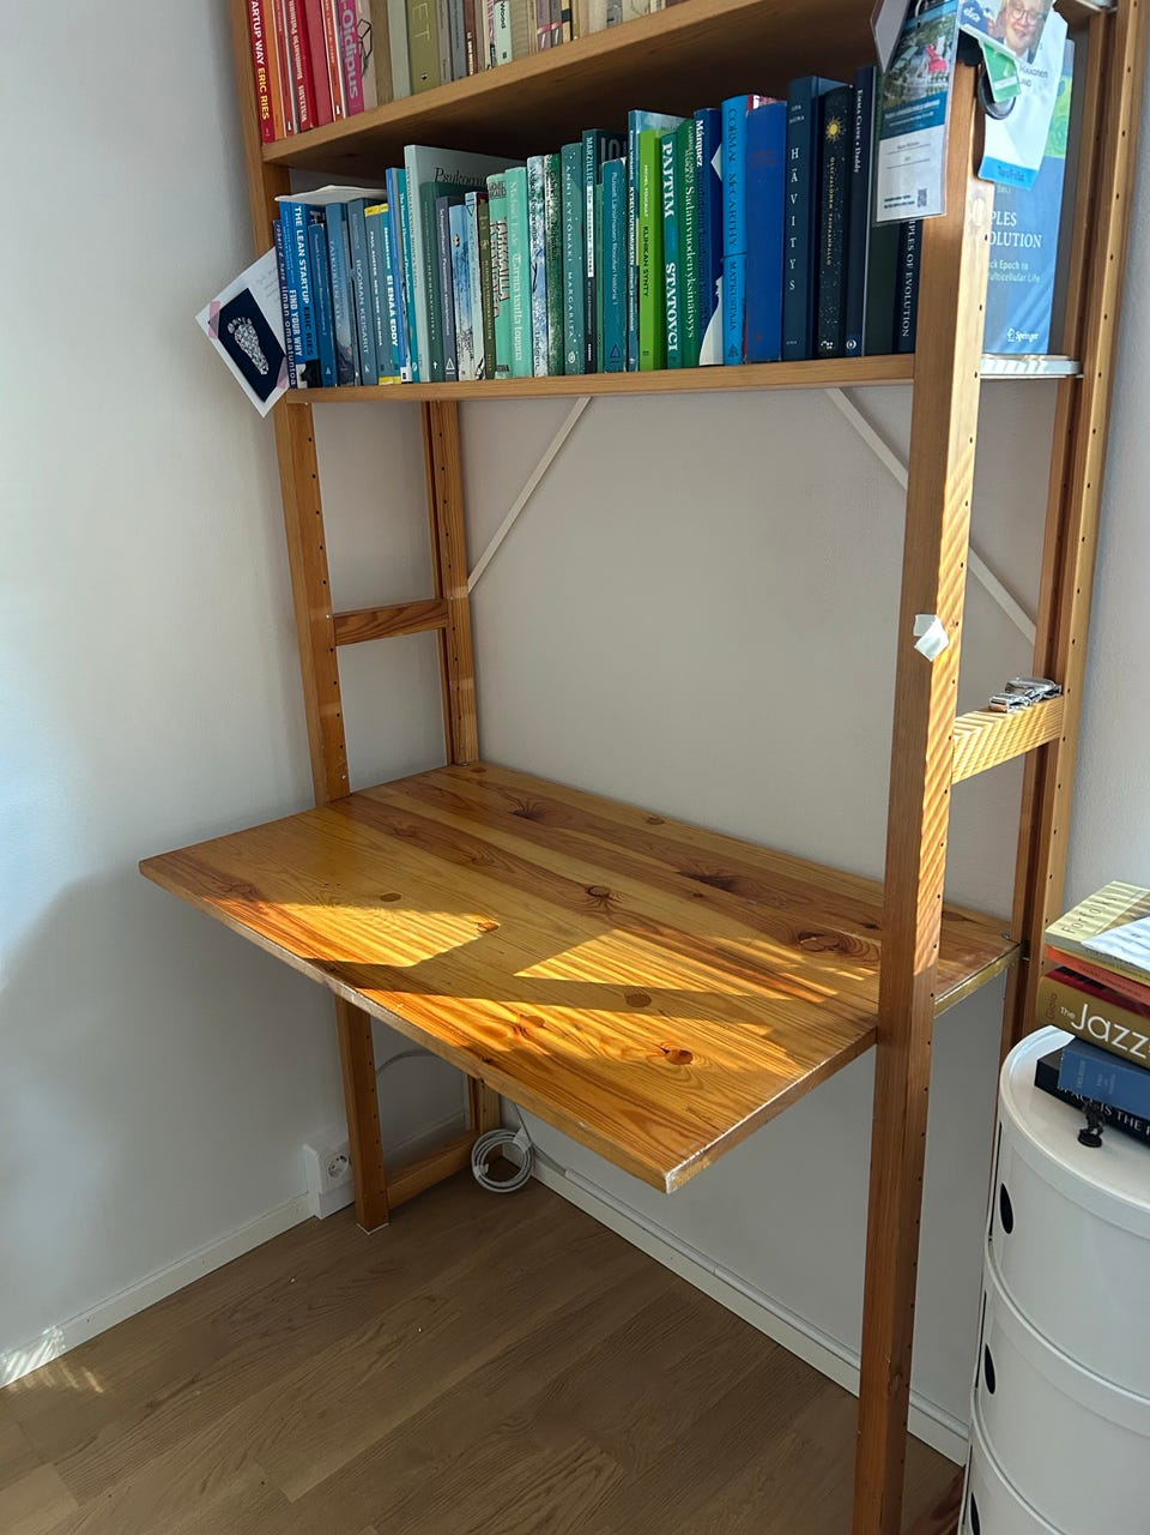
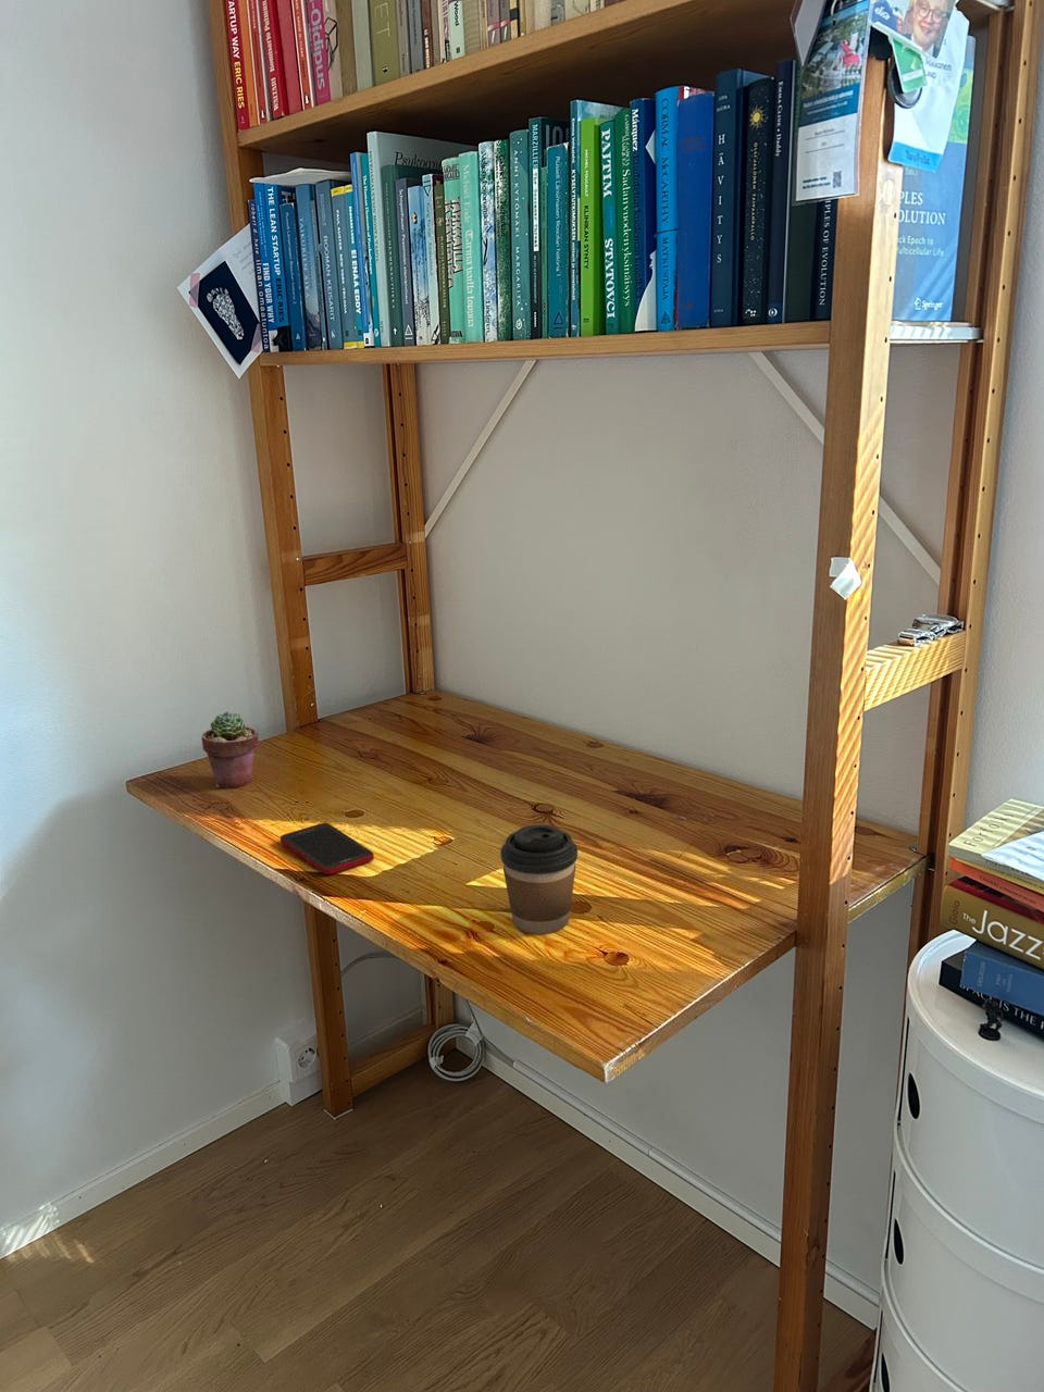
+ coffee cup [499,823,579,935]
+ cell phone [280,822,375,876]
+ potted succulent [201,710,260,788]
